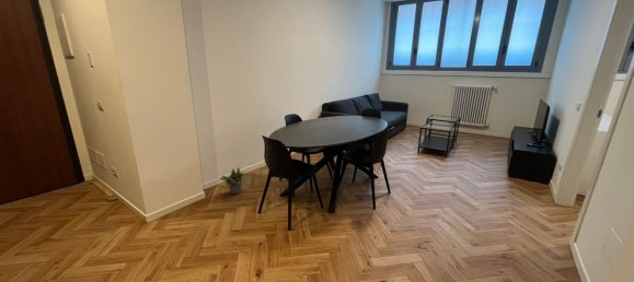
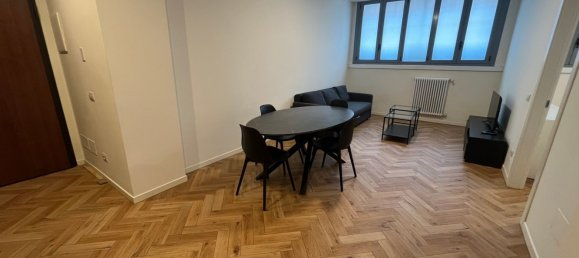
- potted plant [217,166,246,195]
